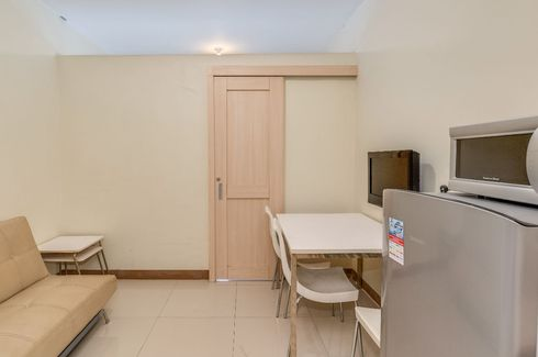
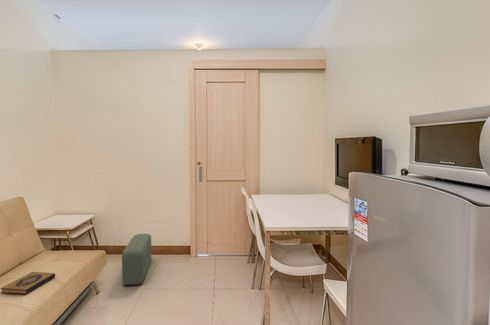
+ hardback book [0,271,56,295]
+ pouf [121,233,152,286]
